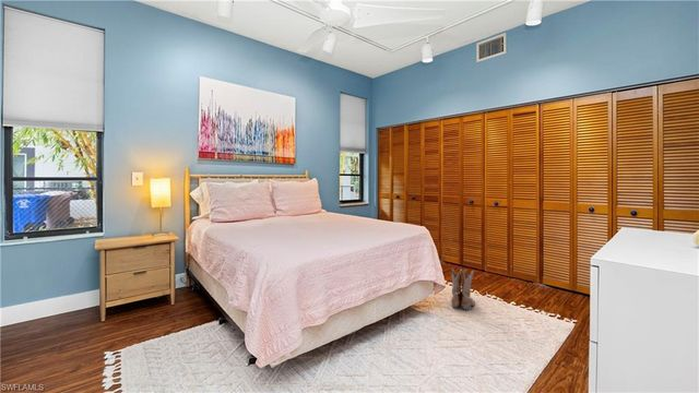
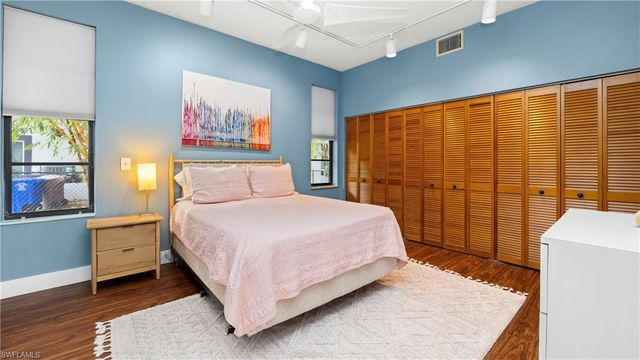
- boots [450,267,476,311]
